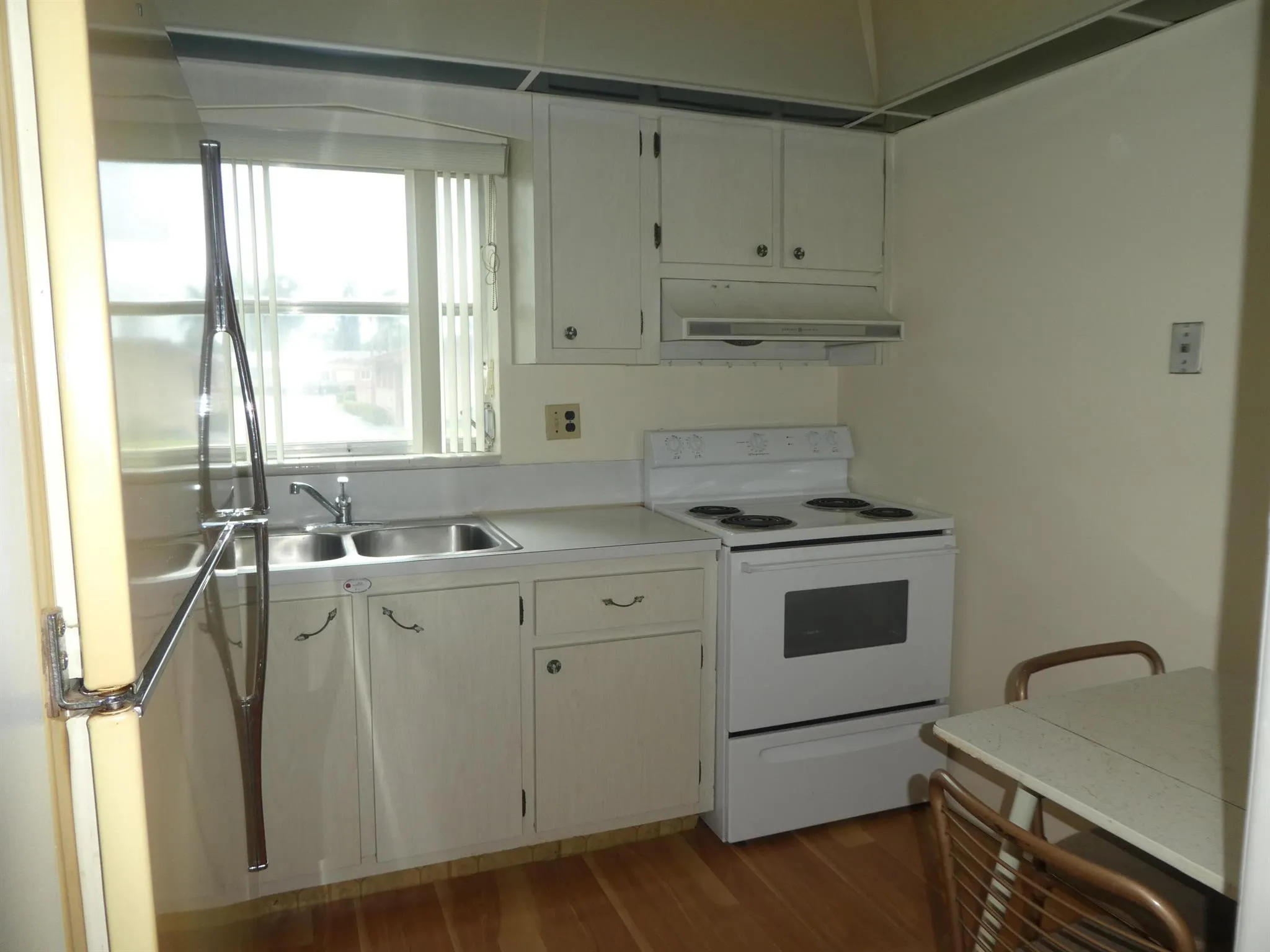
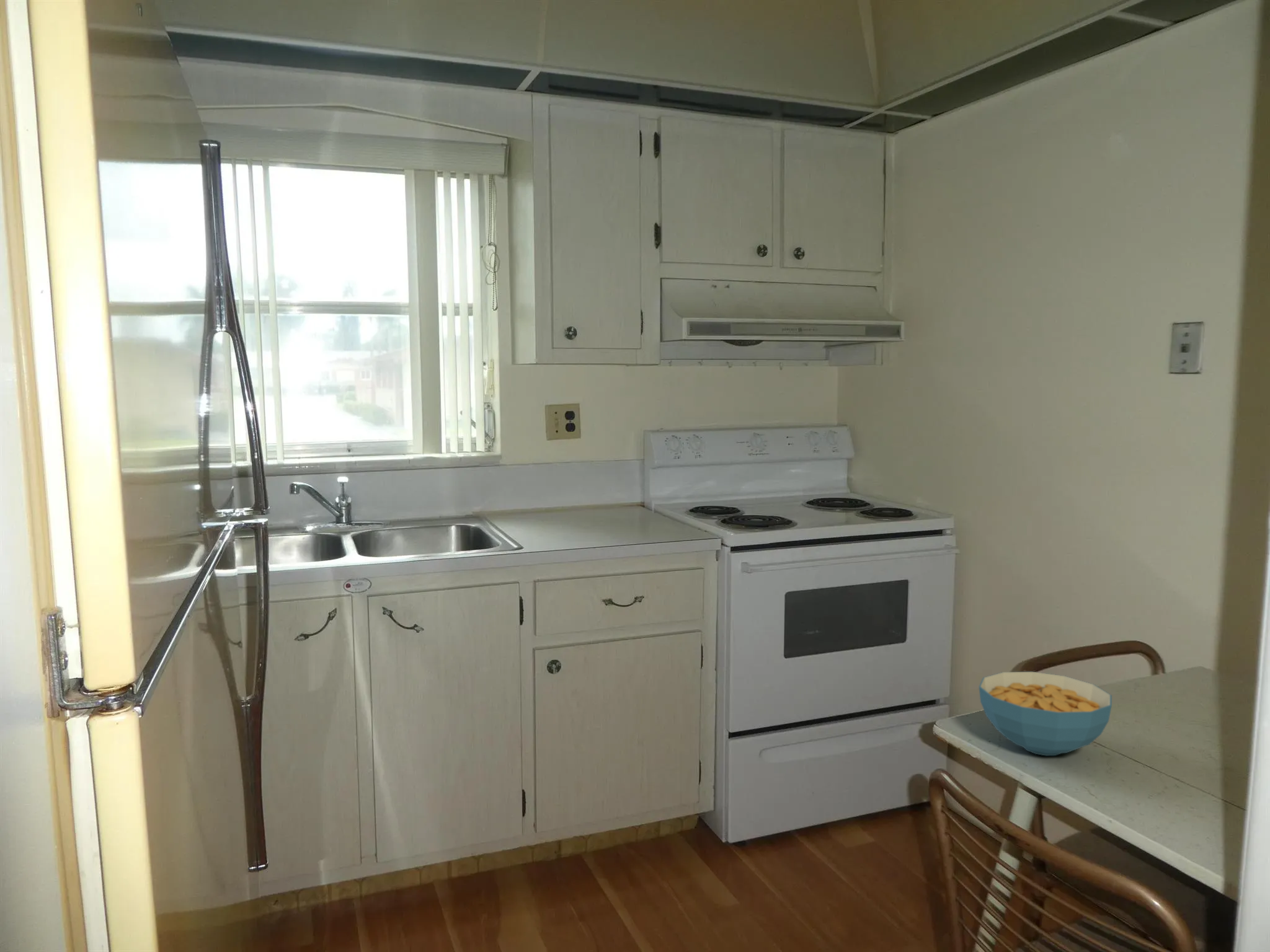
+ cereal bowl [979,671,1112,756]
